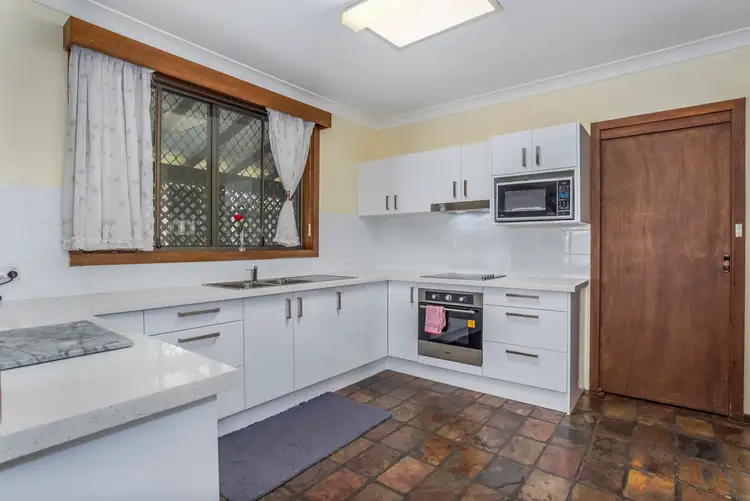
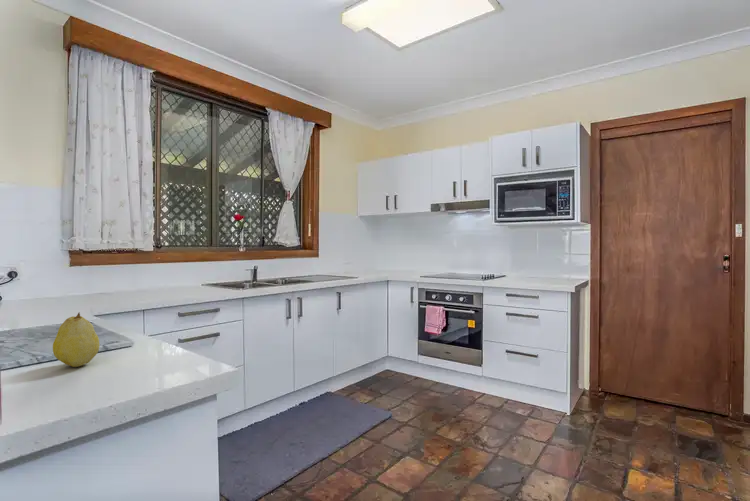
+ fruit [52,311,100,368]
